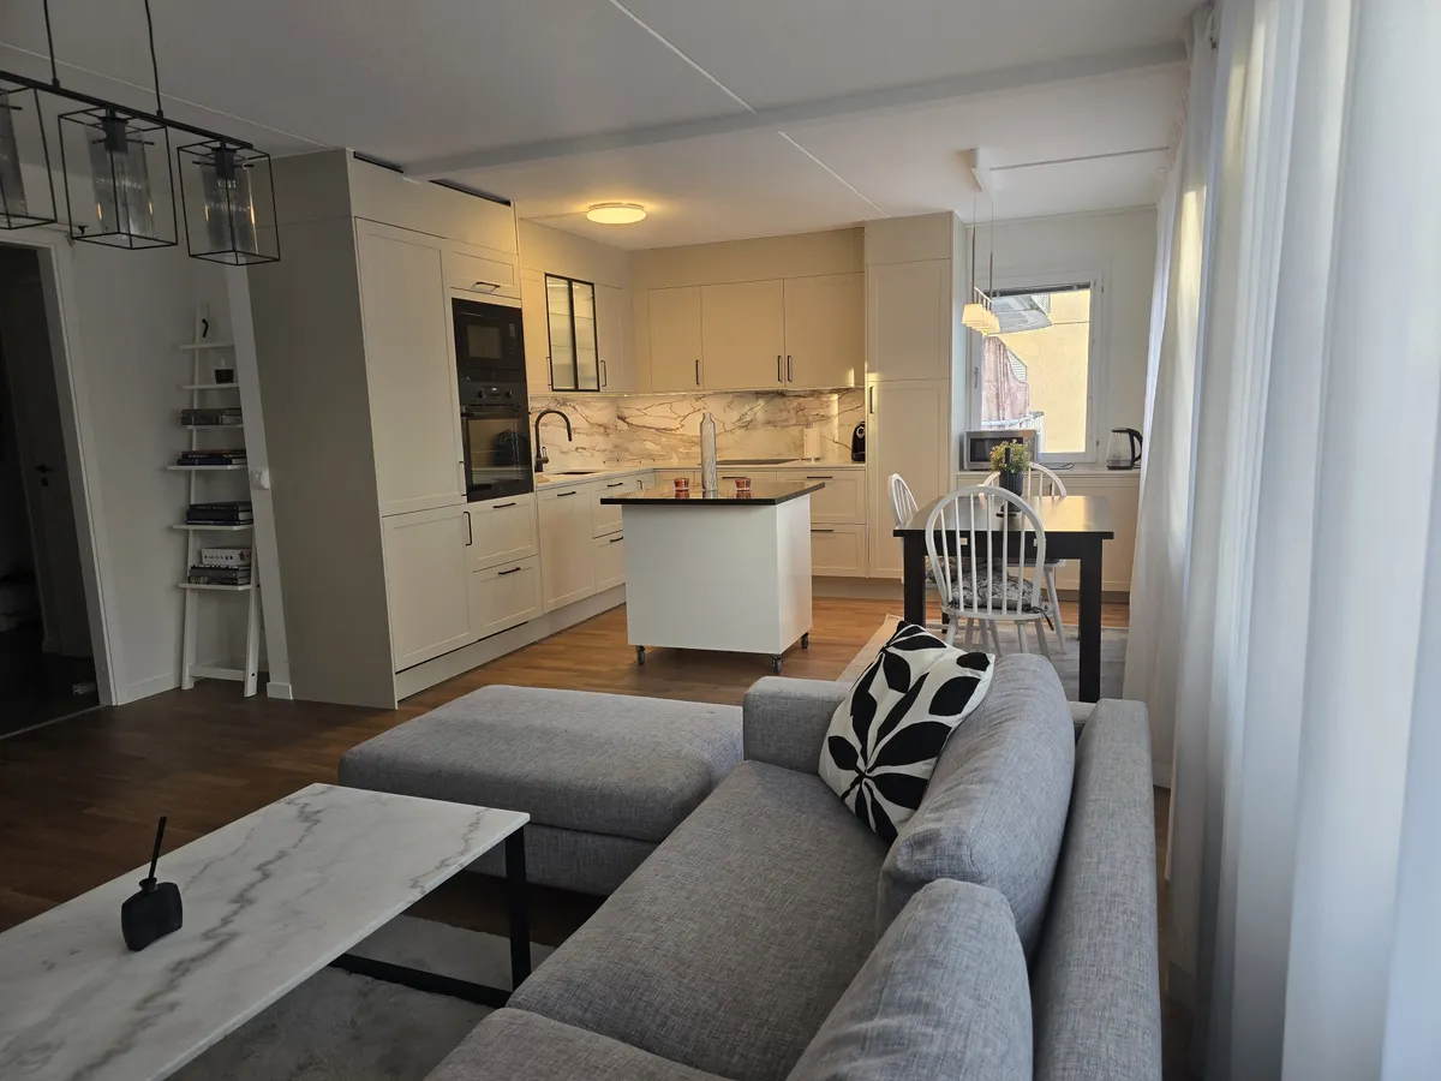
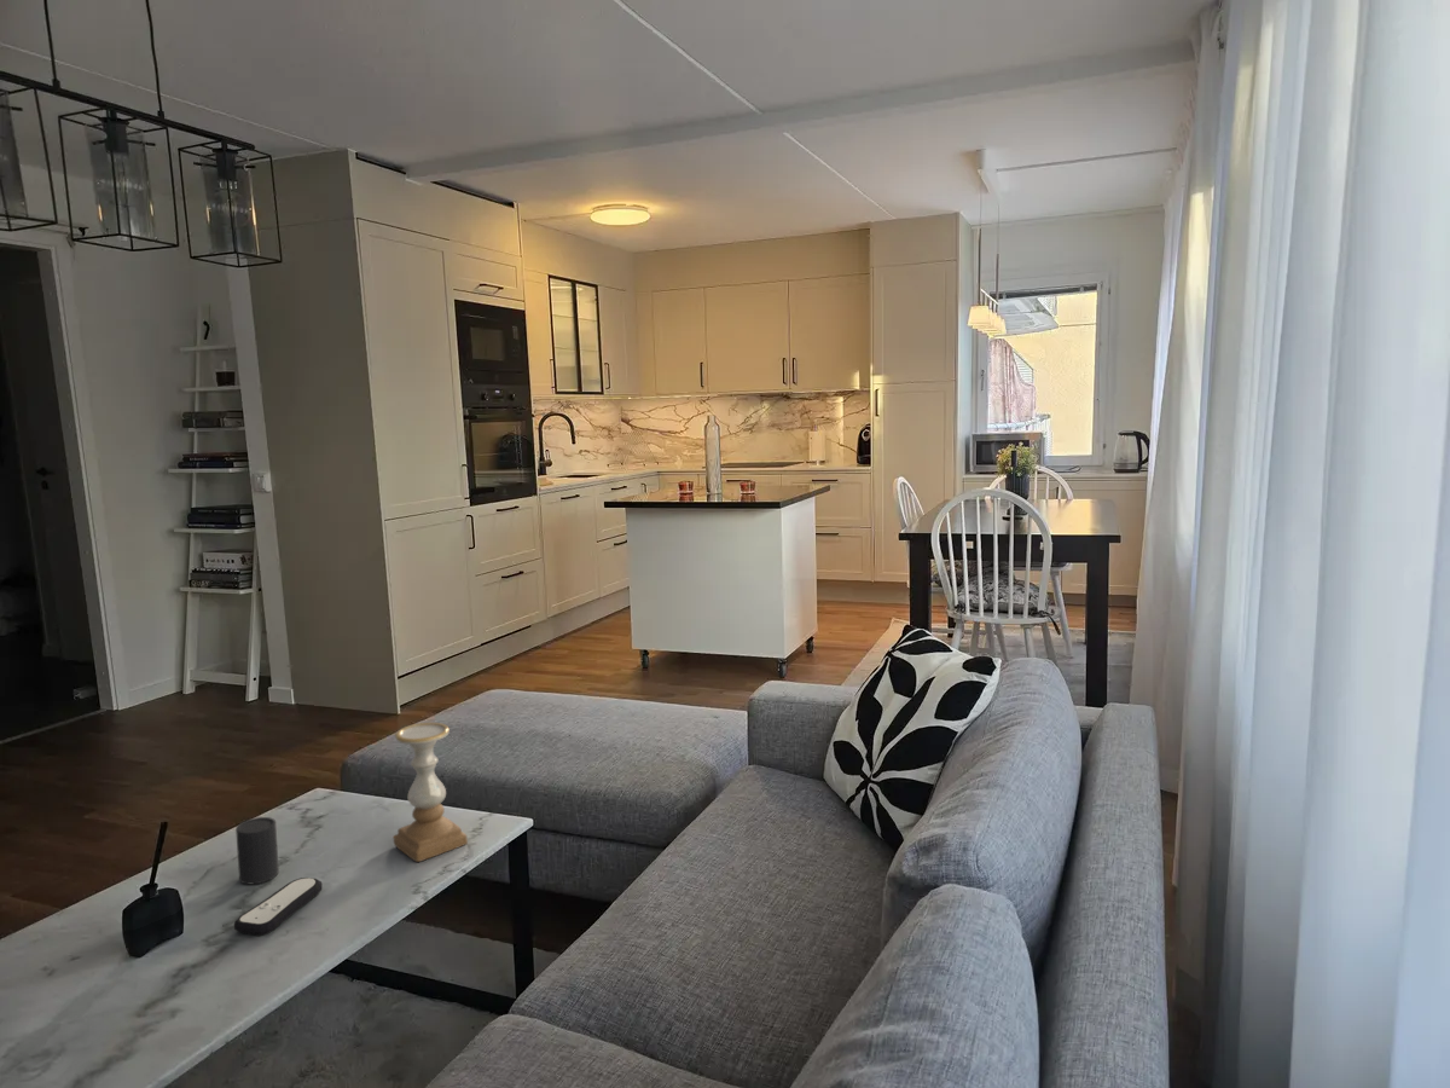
+ remote control [233,876,324,936]
+ cup [234,816,280,885]
+ candle holder [393,722,469,863]
